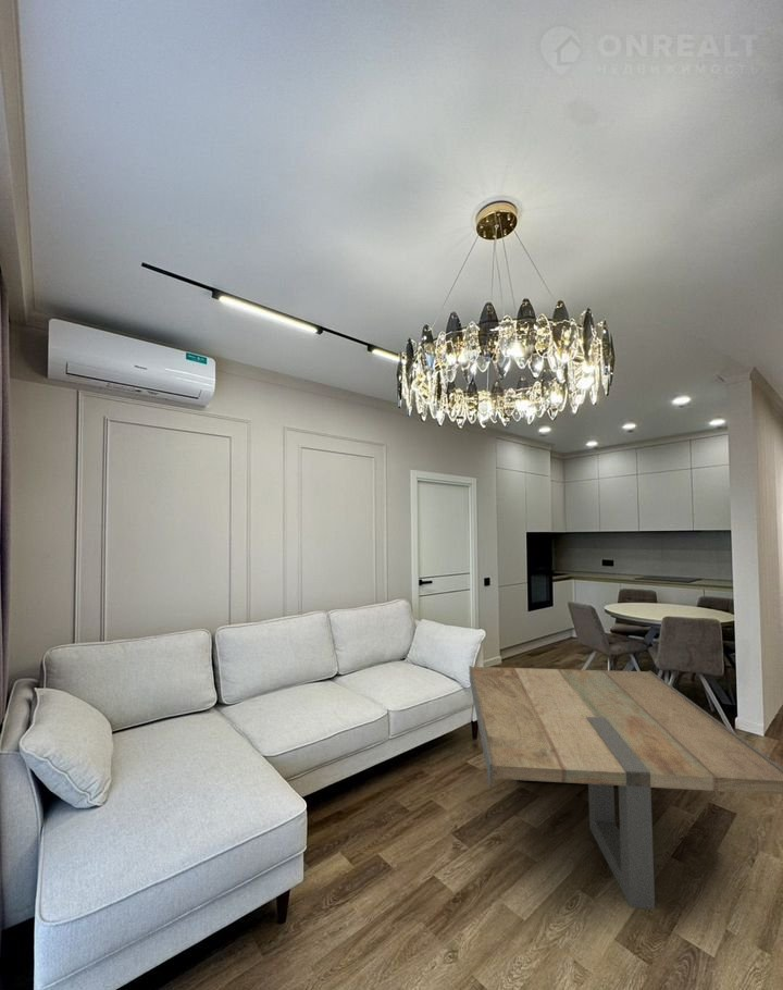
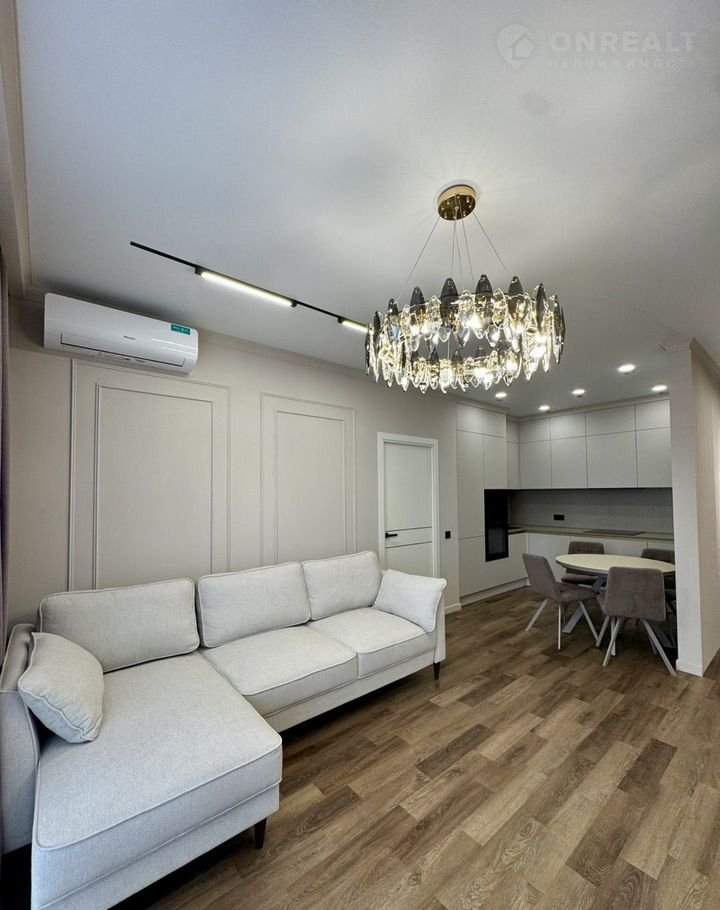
- coffee table [468,665,783,911]
